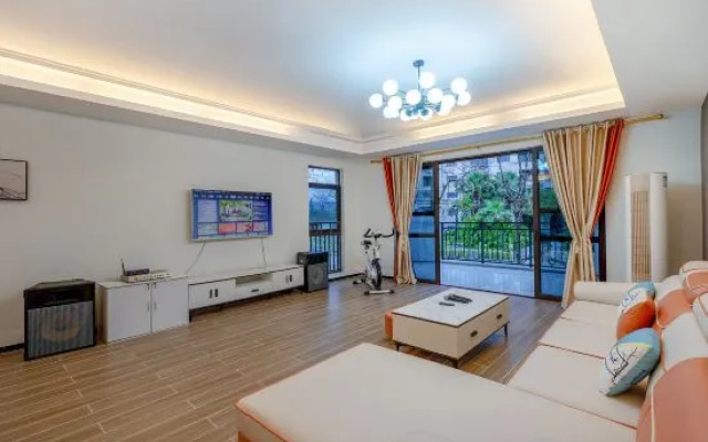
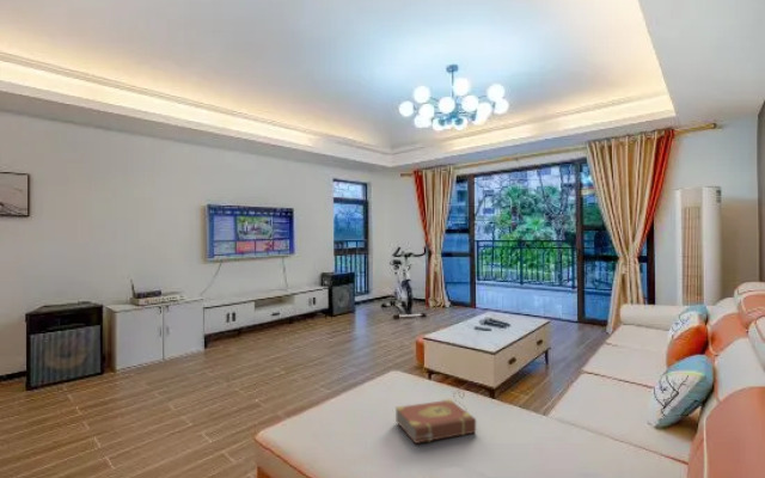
+ book [394,387,477,445]
